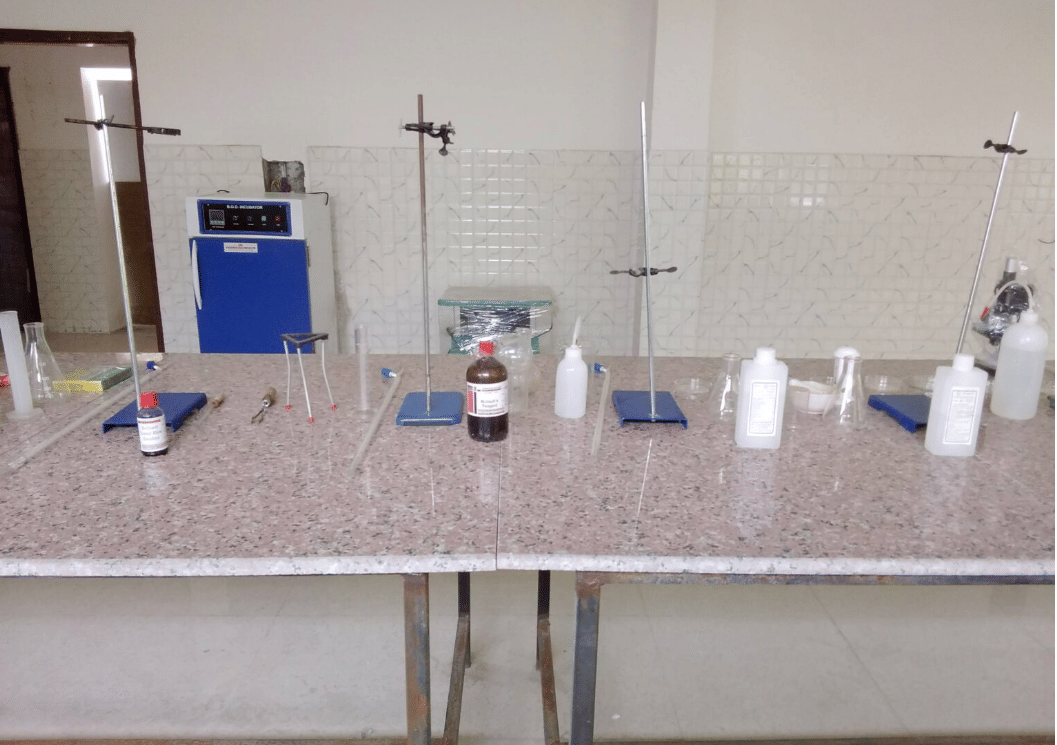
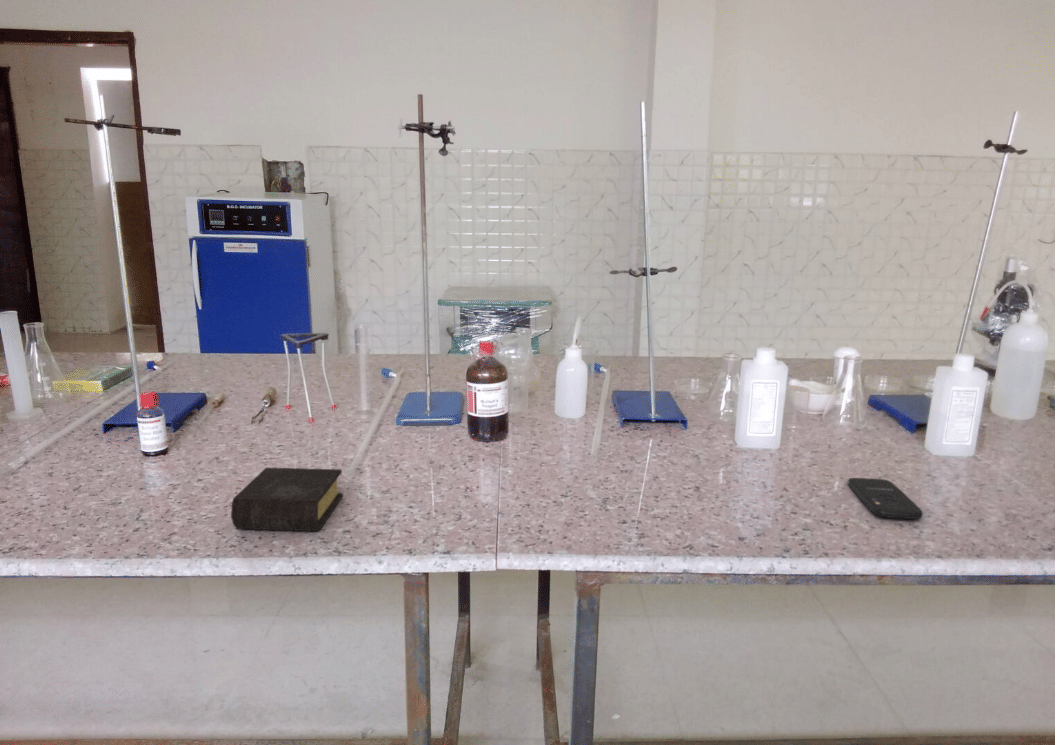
+ smartphone [847,477,924,520]
+ book [230,467,344,532]
